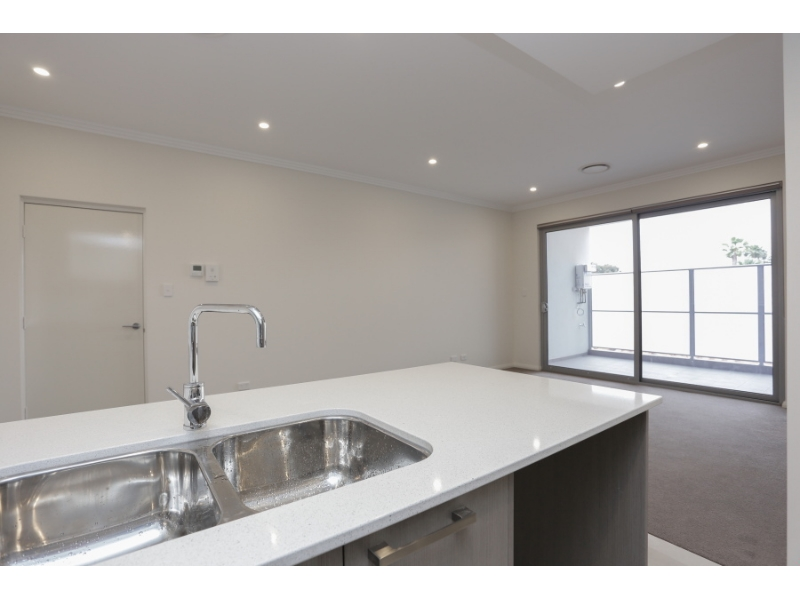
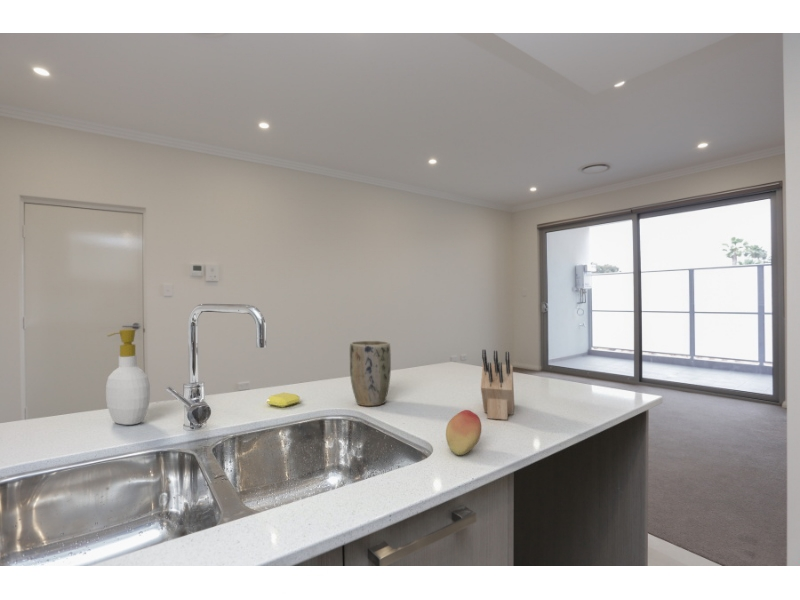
+ soap bar [266,391,300,409]
+ plant pot [349,340,392,407]
+ knife block [480,348,515,421]
+ soap bottle [105,328,151,426]
+ fruit [445,409,482,456]
